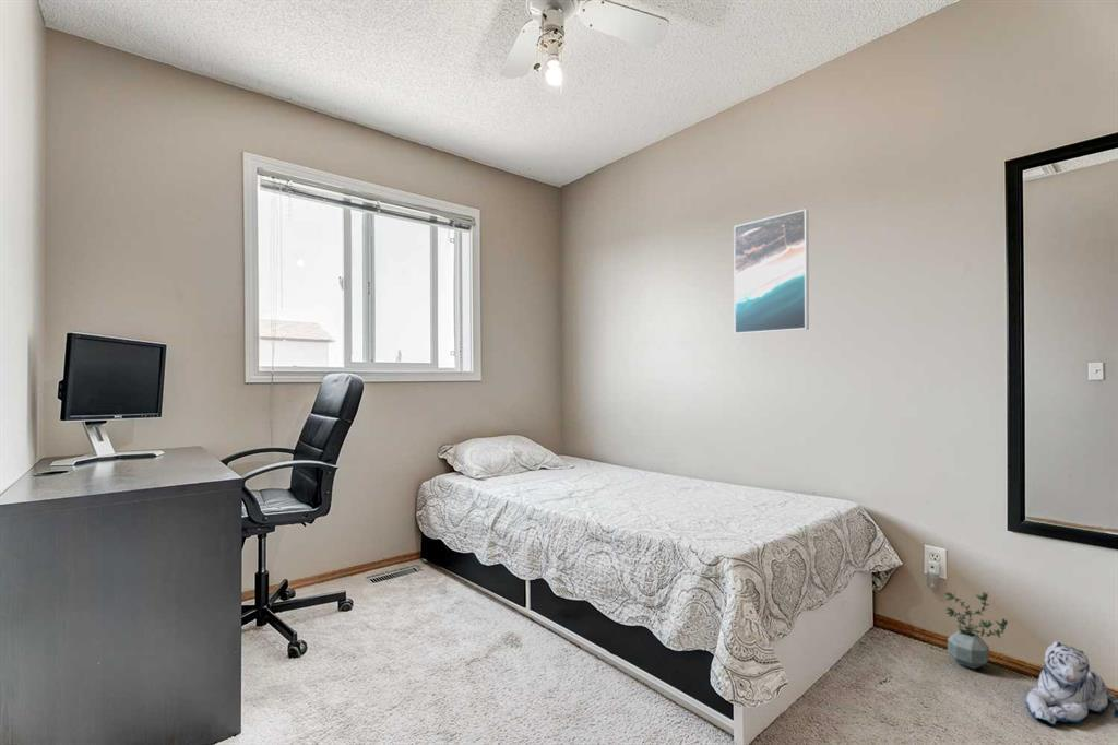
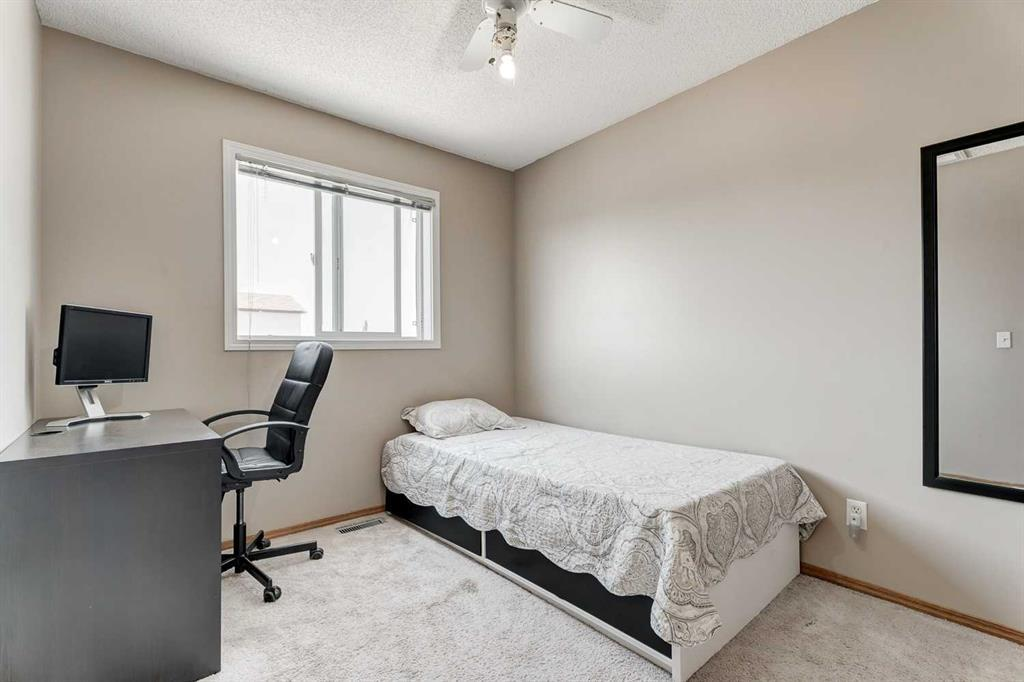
- plush toy [1025,640,1118,726]
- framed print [733,208,810,335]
- potted plant [944,590,1009,670]
